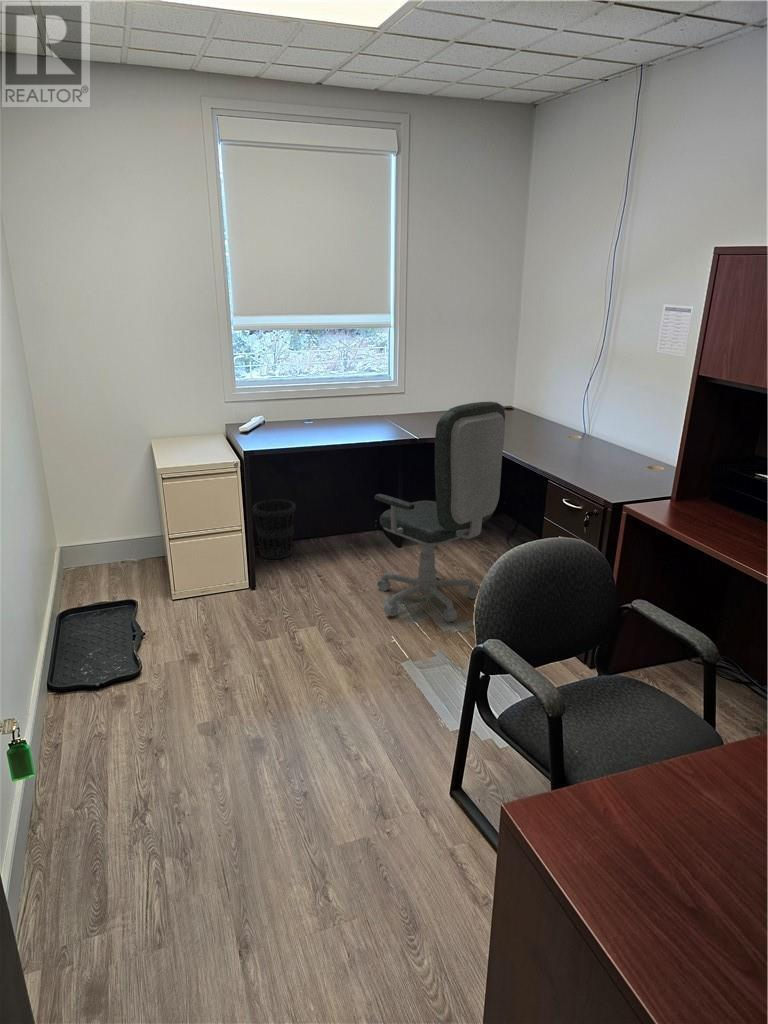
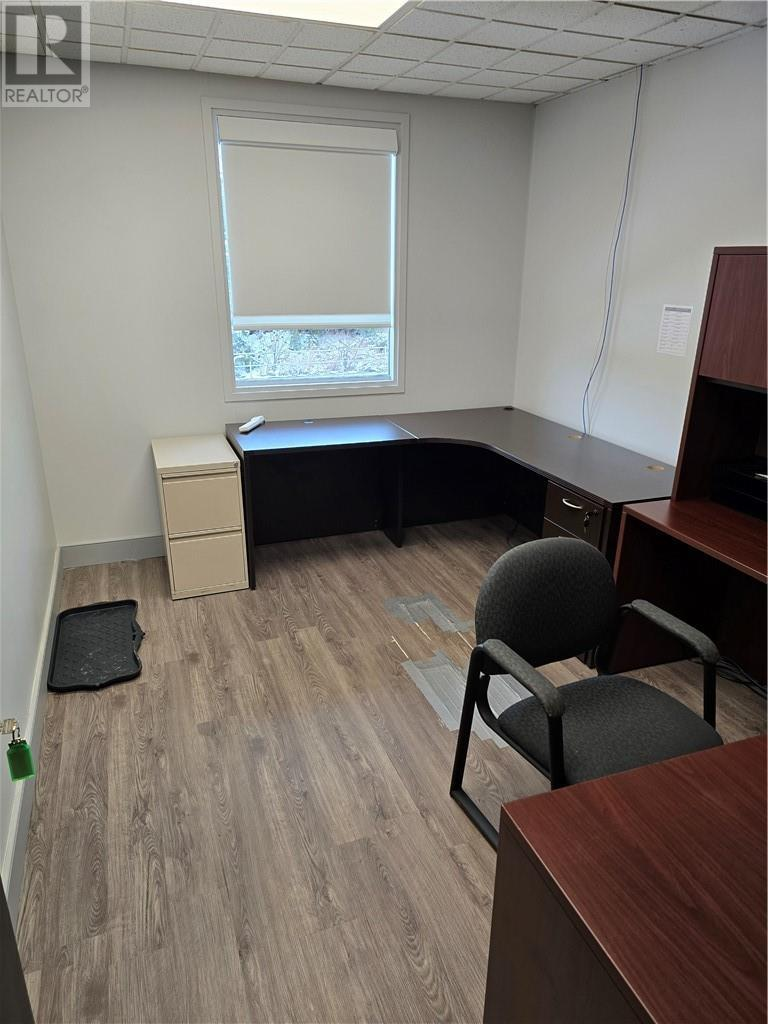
- office chair [373,401,506,623]
- wastebasket [252,498,297,560]
